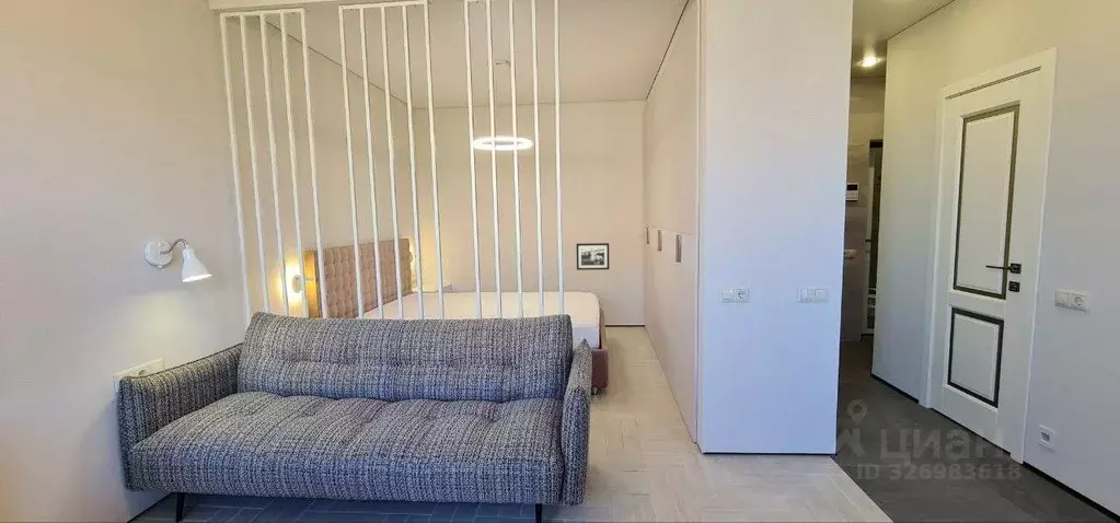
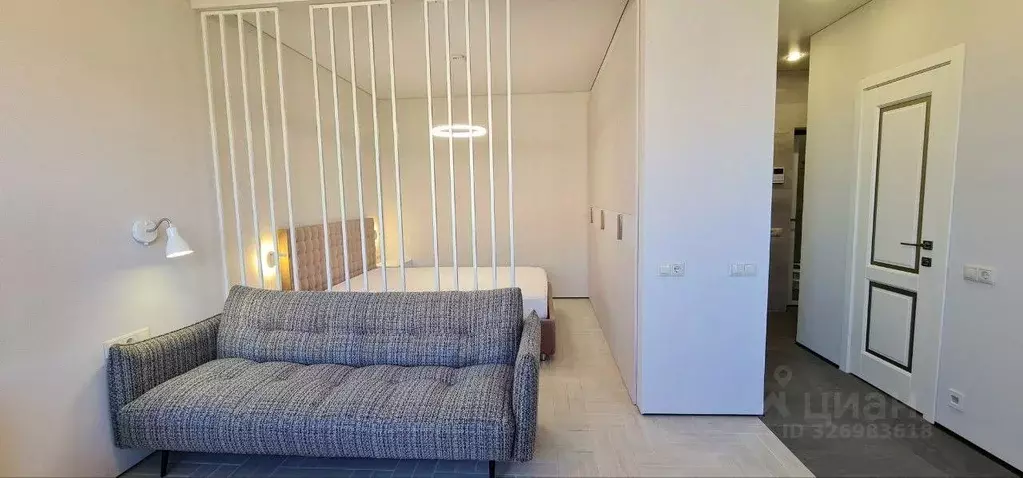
- picture frame [576,242,610,271]
